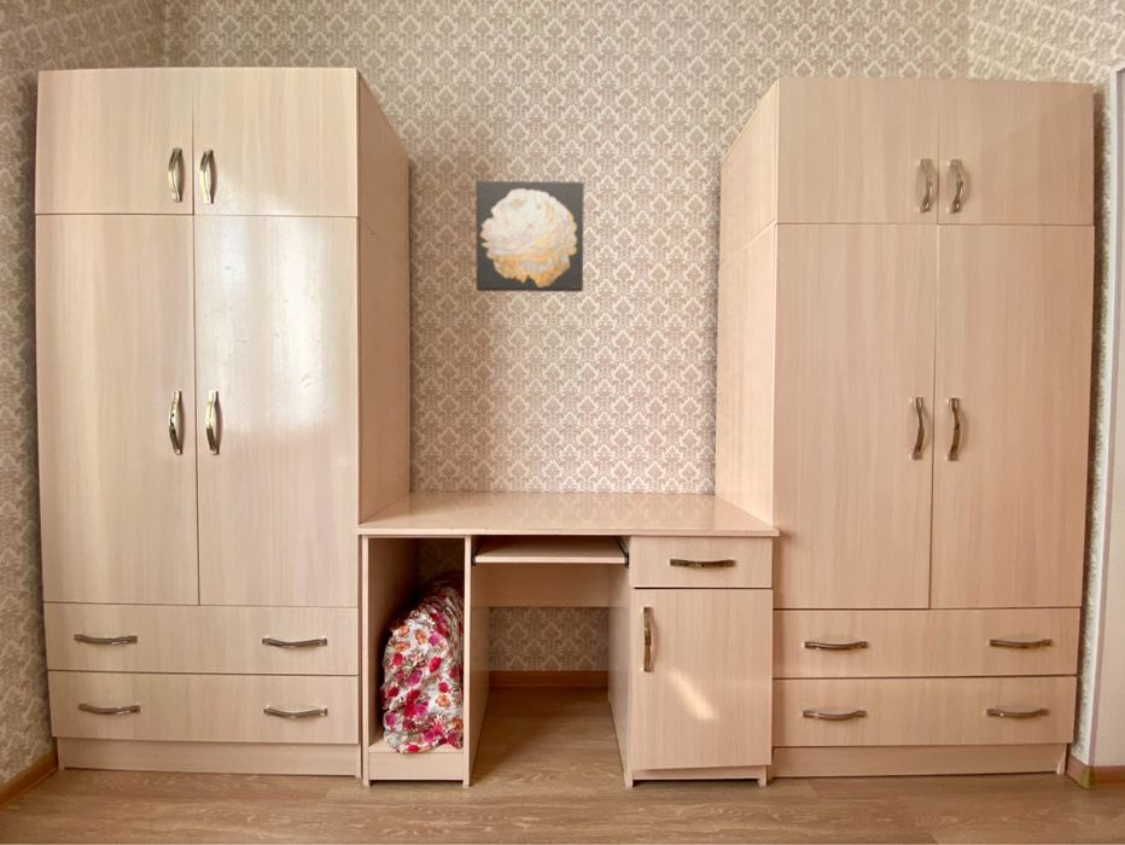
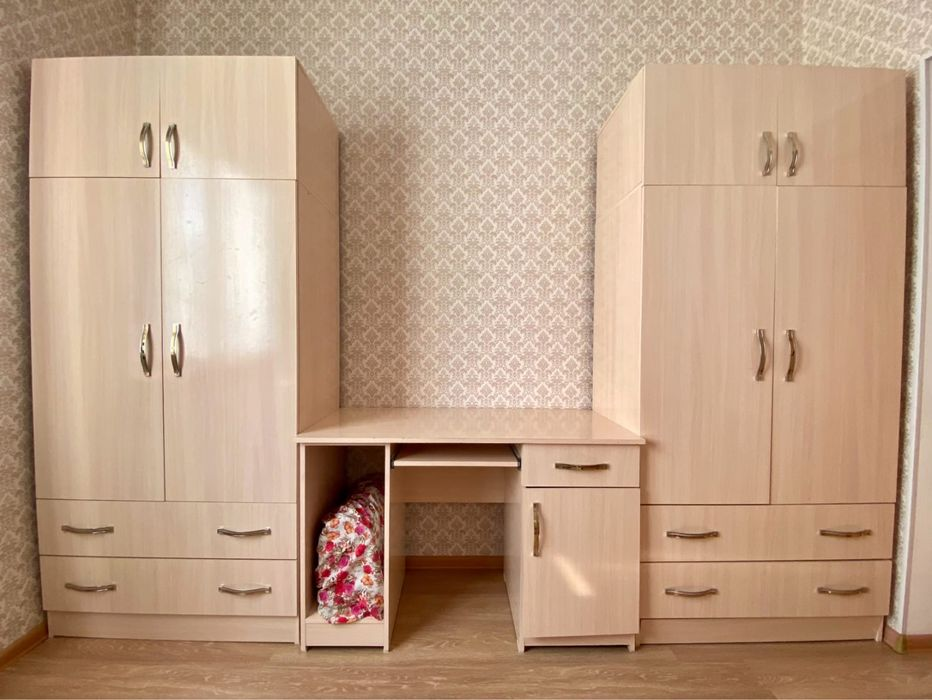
- wall art [476,180,585,293]
